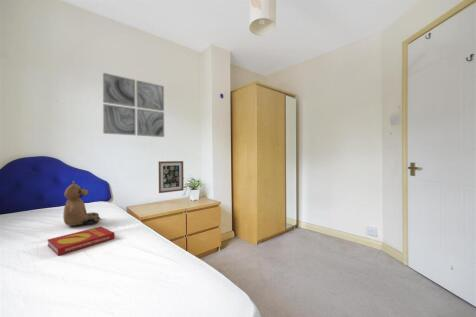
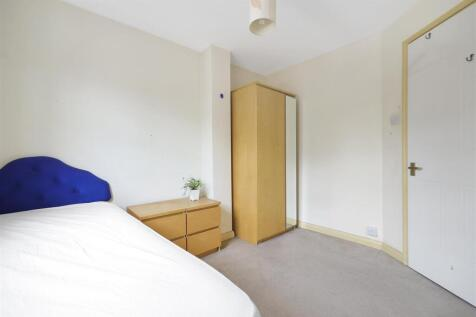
- teddy bear [62,179,102,227]
- book [47,225,116,256]
- wall art [158,160,185,194]
- wall art [102,72,165,138]
